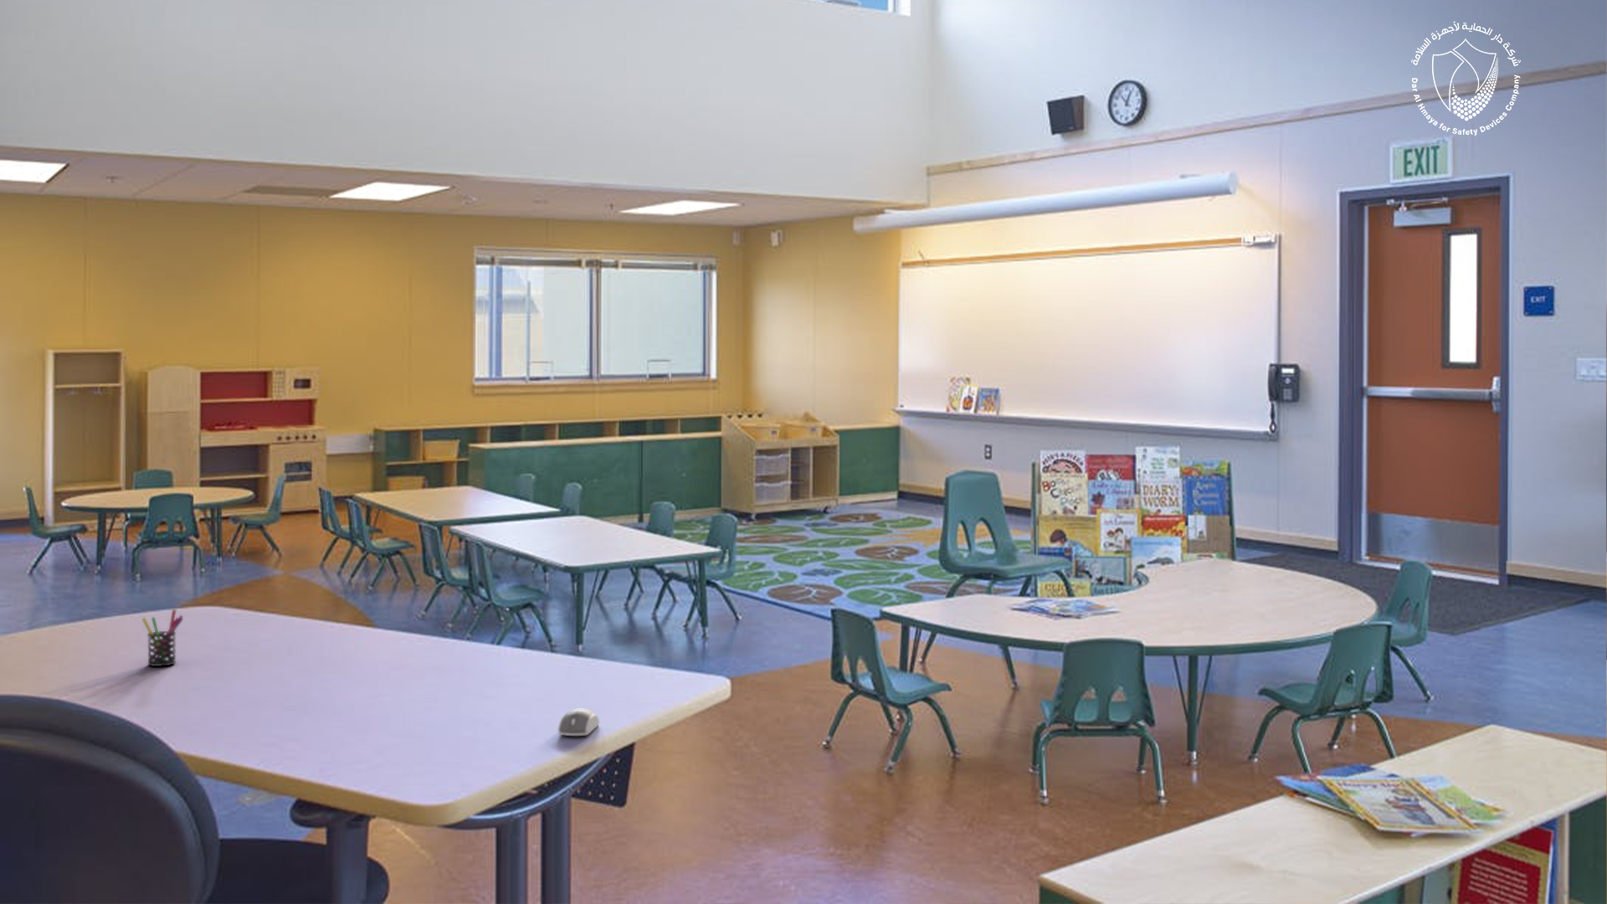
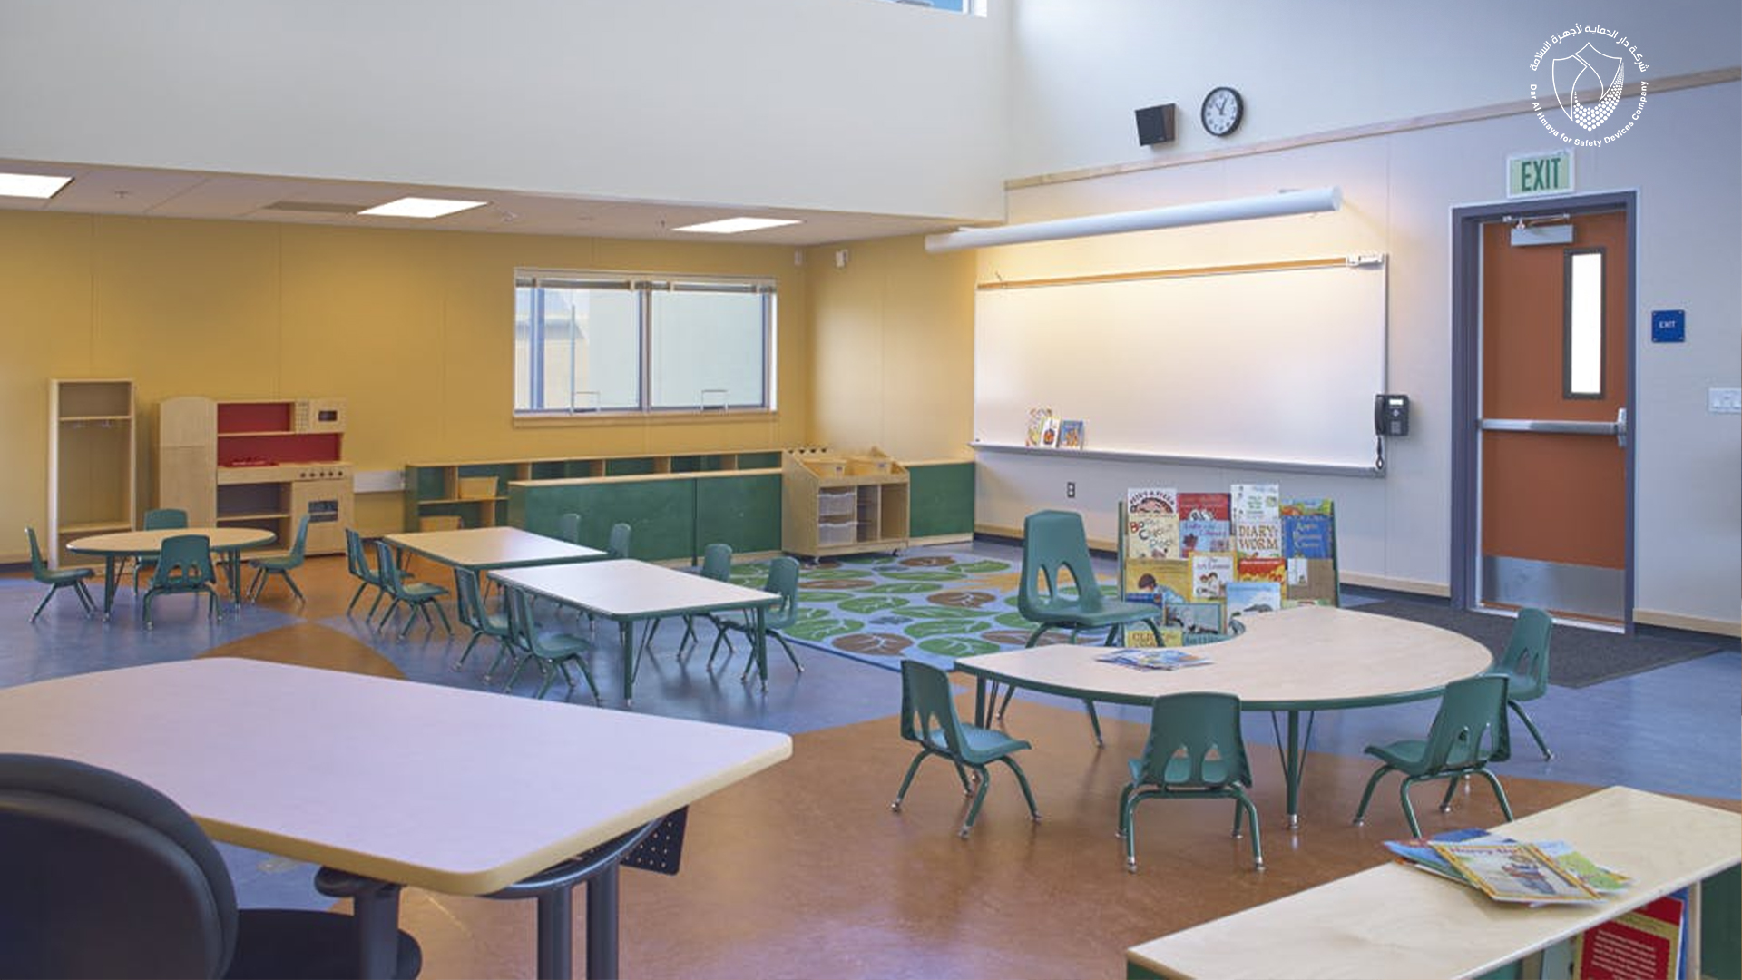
- computer mouse [557,708,600,736]
- pen holder [141,608,184,667]
